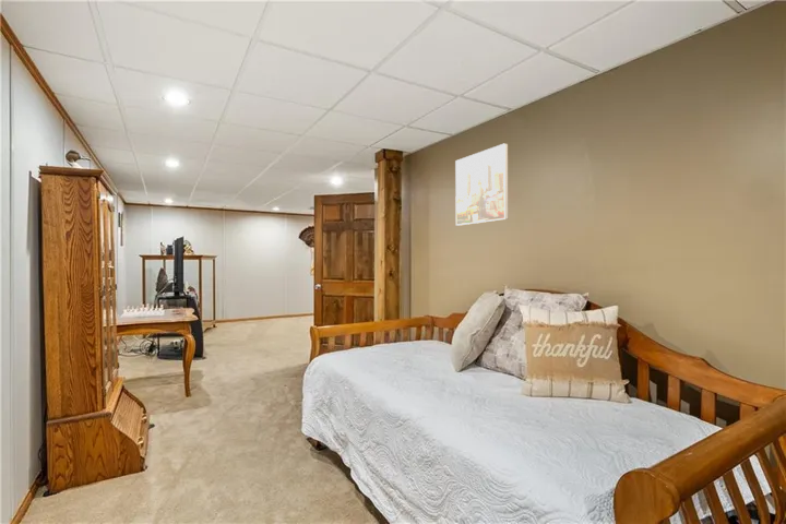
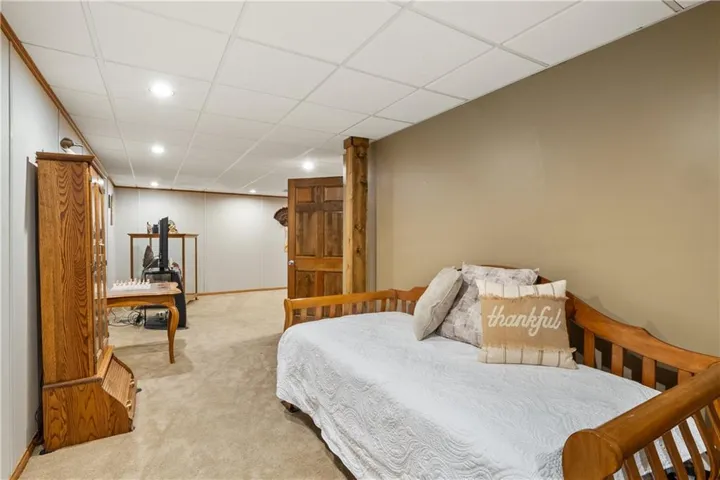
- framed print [454,142,509,227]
